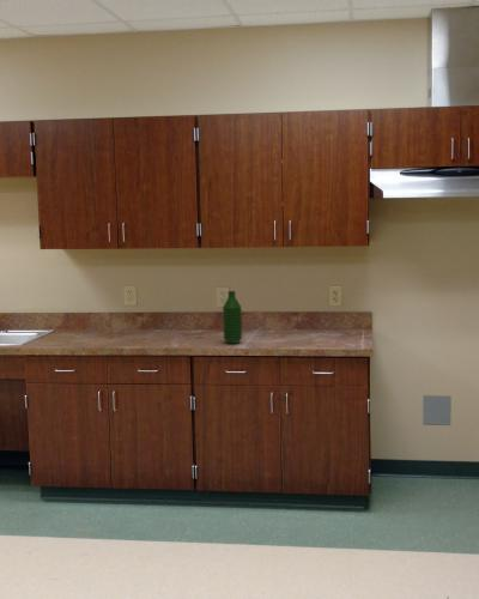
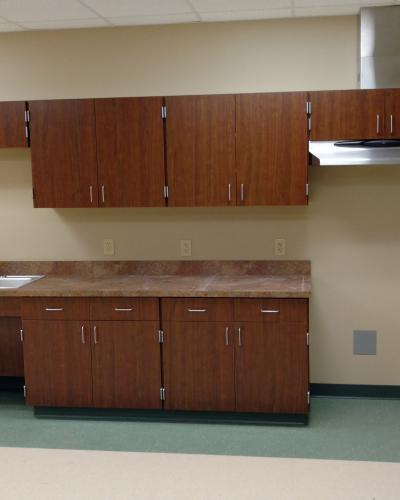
- water bottle [222,290,243,345]
